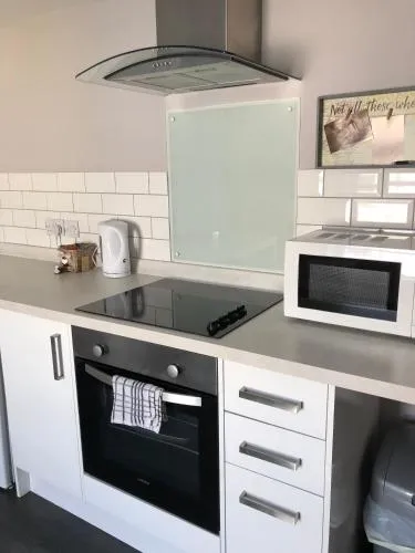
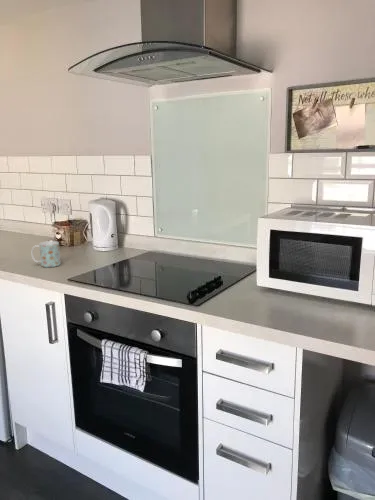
+ mug [31,240,61,268]
